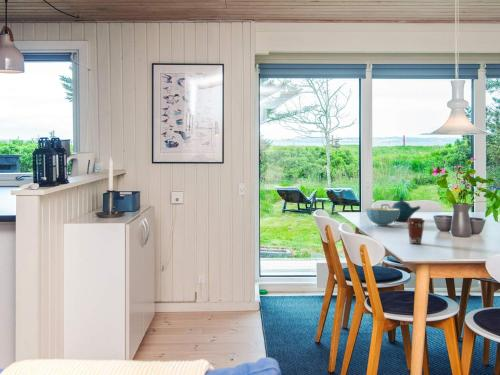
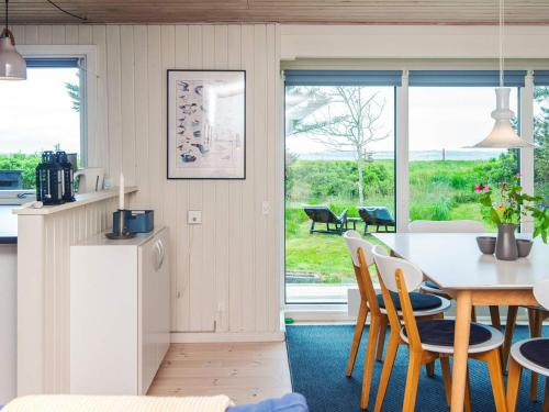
- coffee cup [406,217,426,245]
- cereal bowl [365,207,399,227]
- teapot [380,196,422,222]
